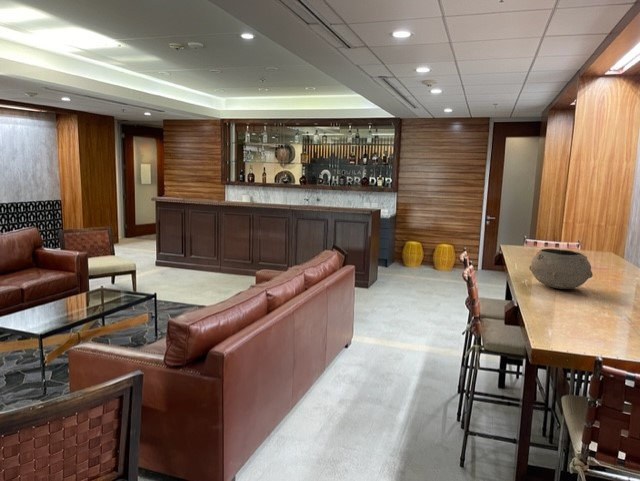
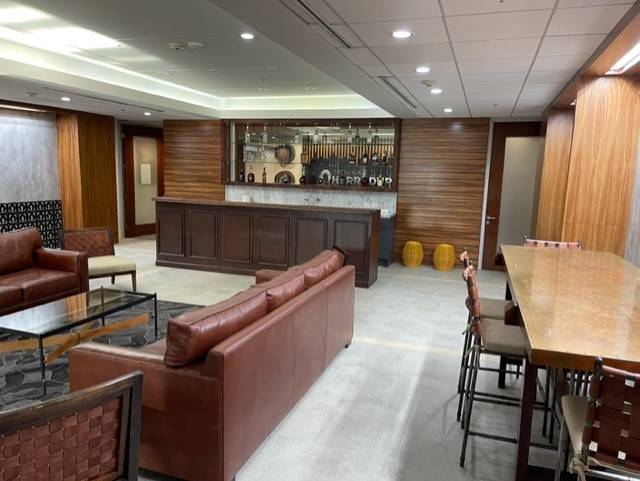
- bowl [528,248,594,290]
